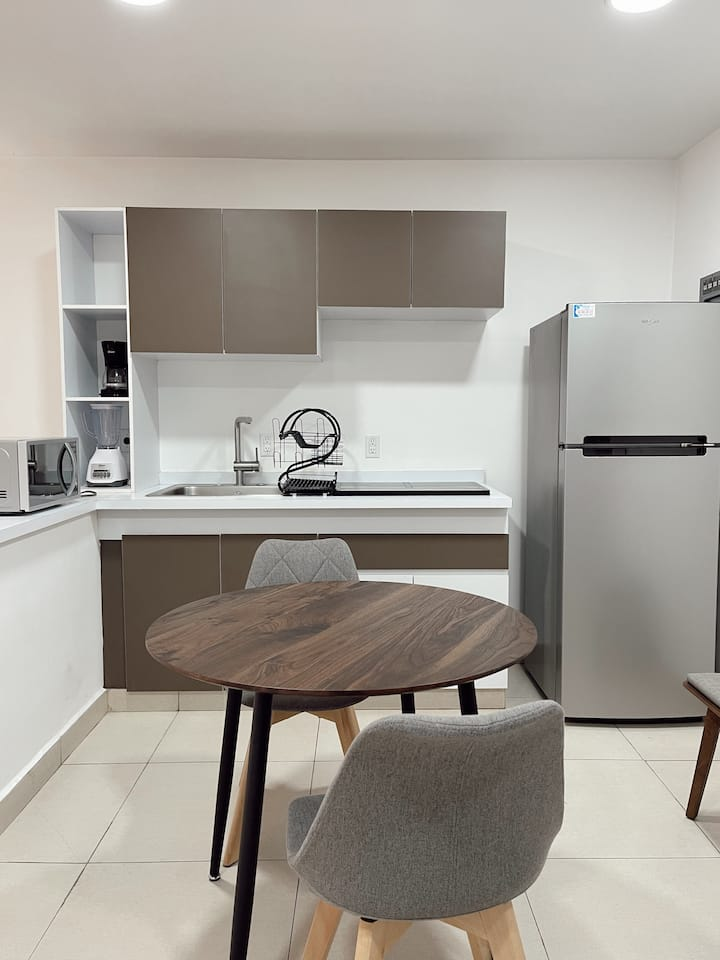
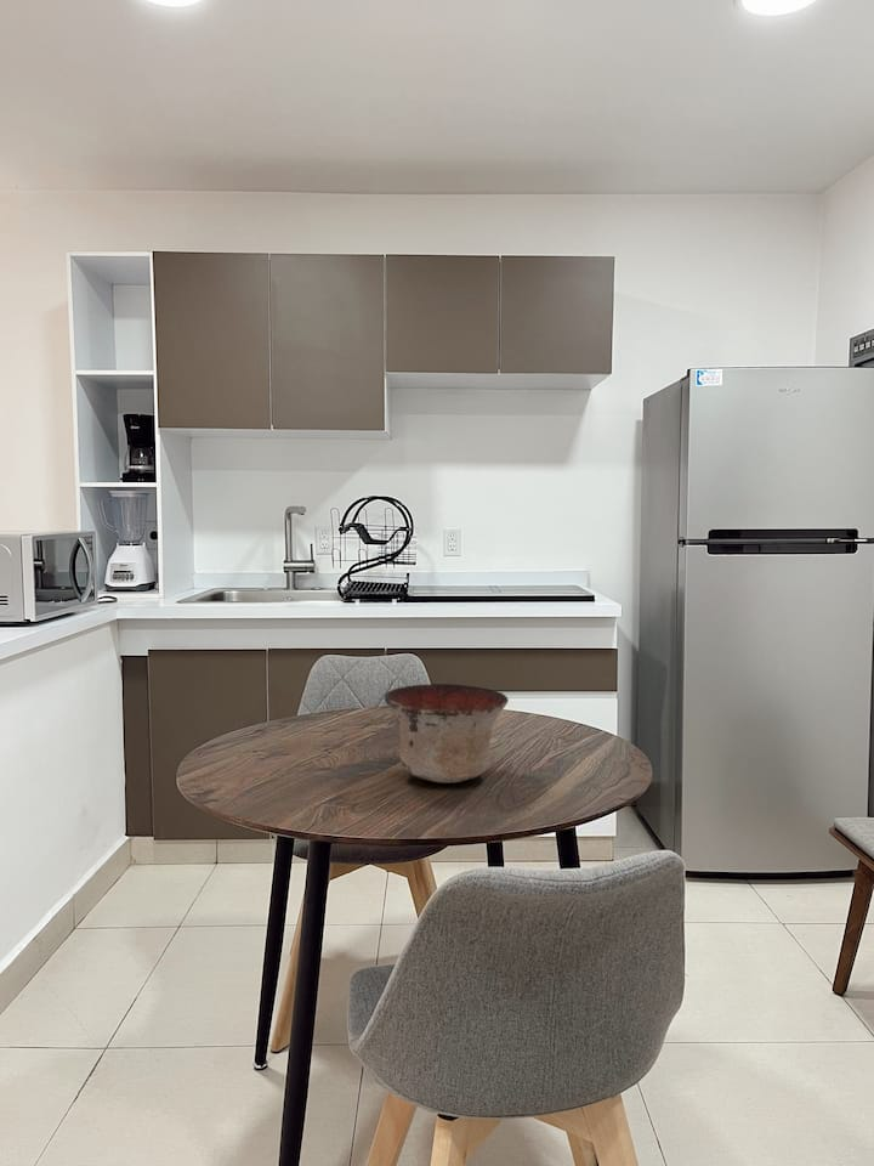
+ bowl [384,683,510,785]
